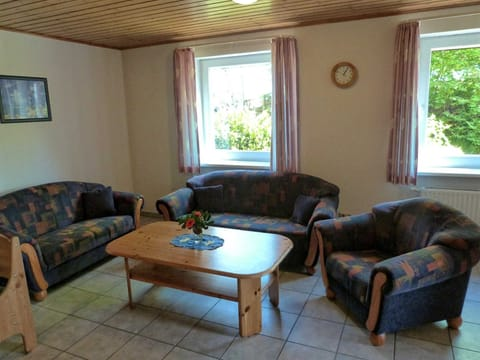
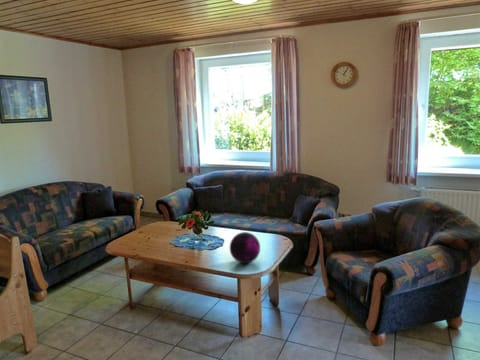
+ decorative orb [229,231,261,264]
